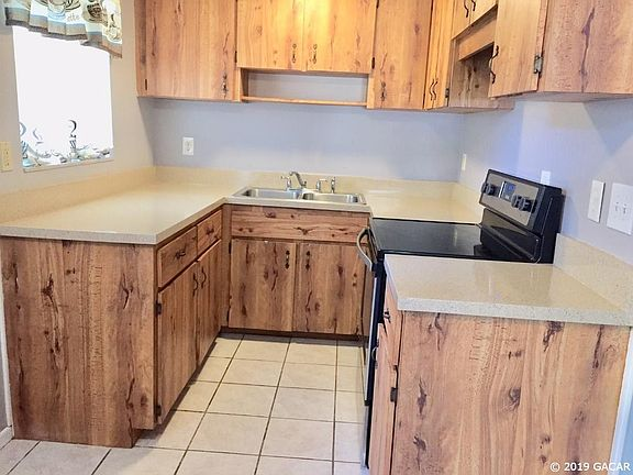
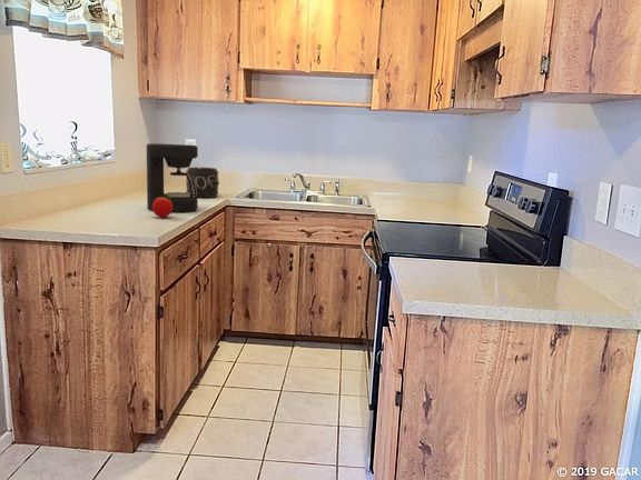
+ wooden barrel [185,167,220,199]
+ coffee maker [146,142,199,213]
+ apple [152,197,172,219]
